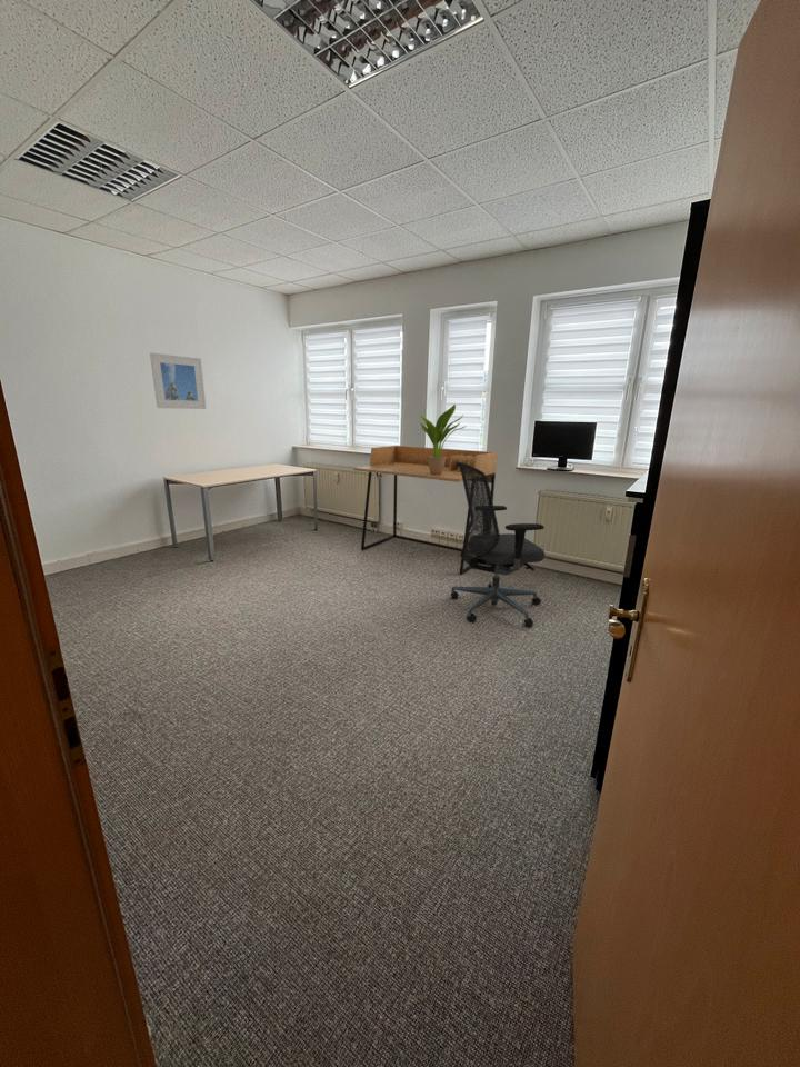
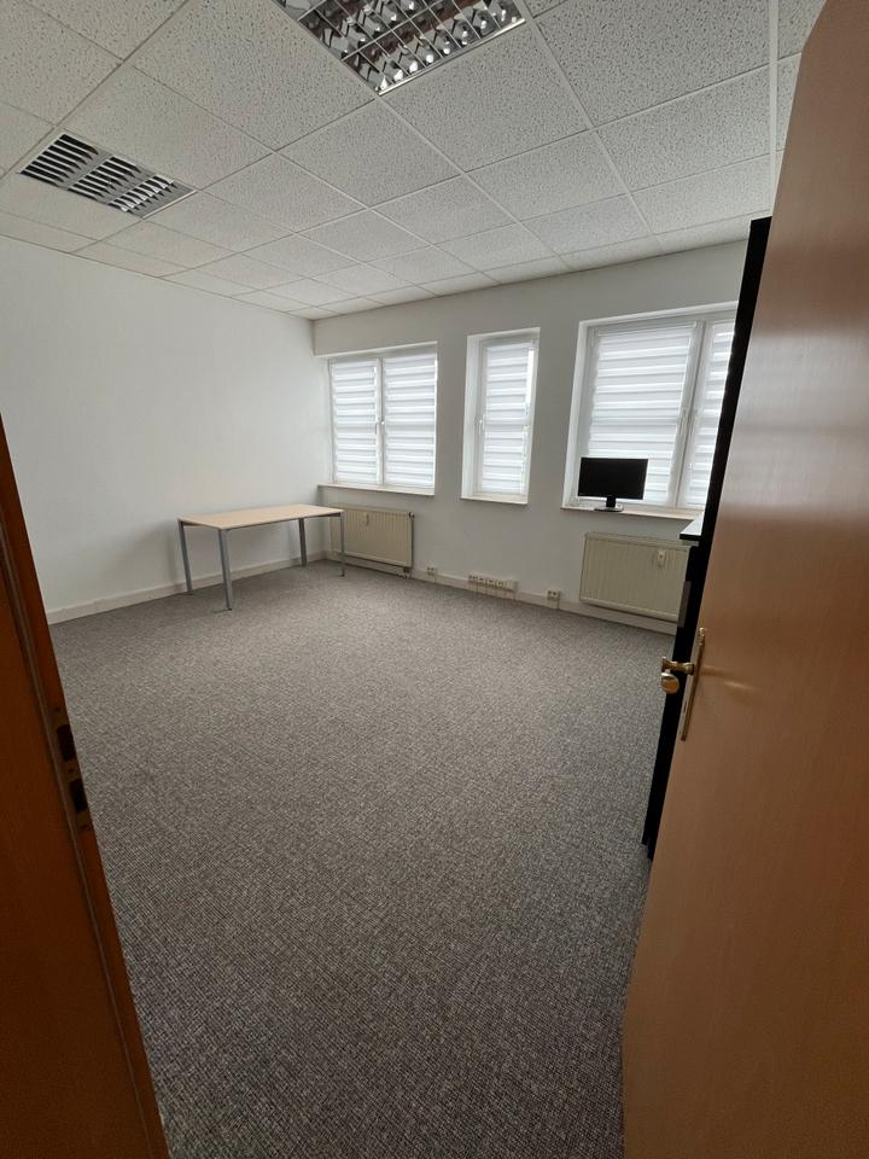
- office chair [450,462,546,628]
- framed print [149,352,208,410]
- desk [352,445,498,576]
- potted plant [419,403,466,475]
